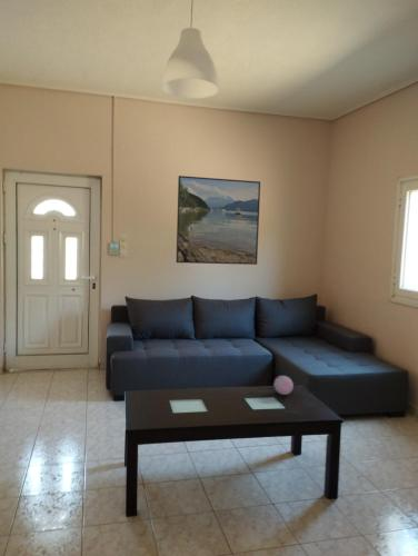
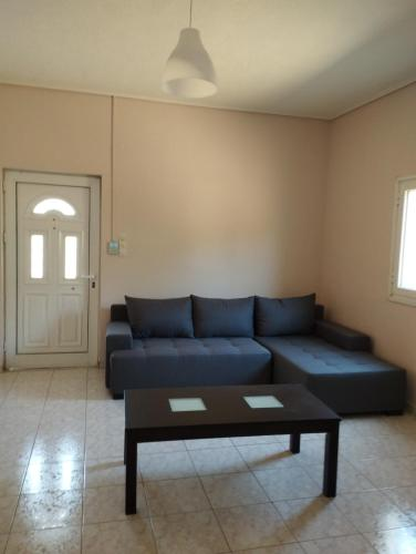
- decorative egg [272,375,295,396]
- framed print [175,175,261,266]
